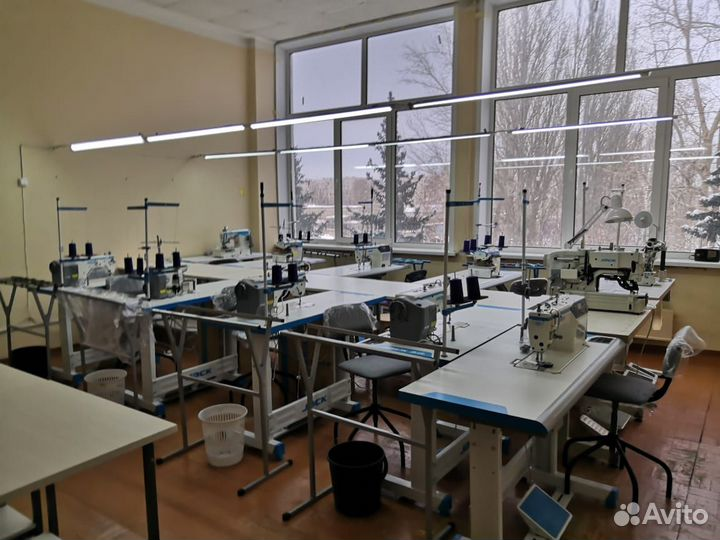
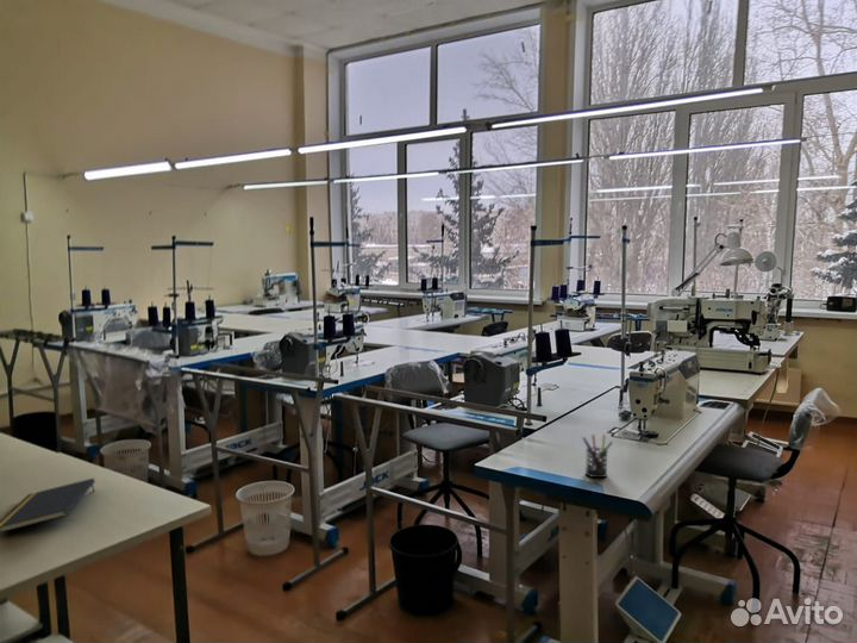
+ pen holder [581,433,614,479]
+ notepad [0,477,96,533]
